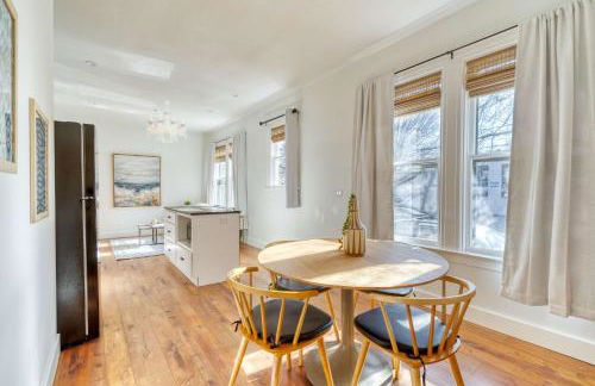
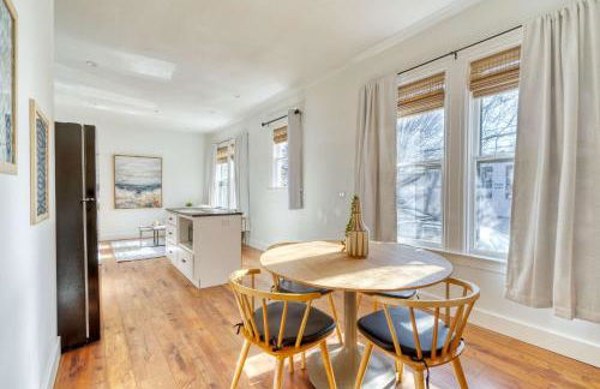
- chandelier [145,100,188,144]
